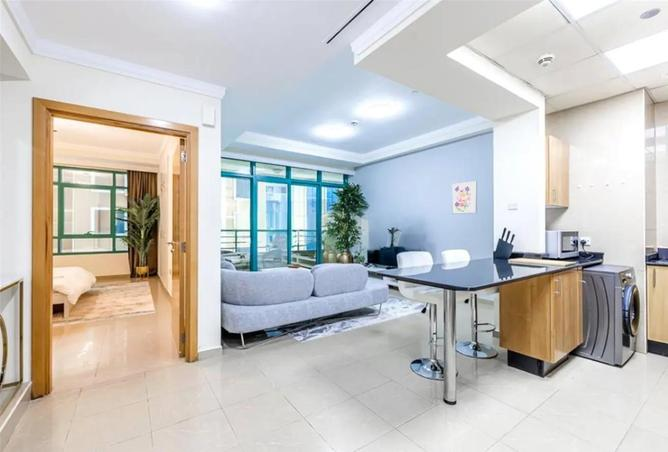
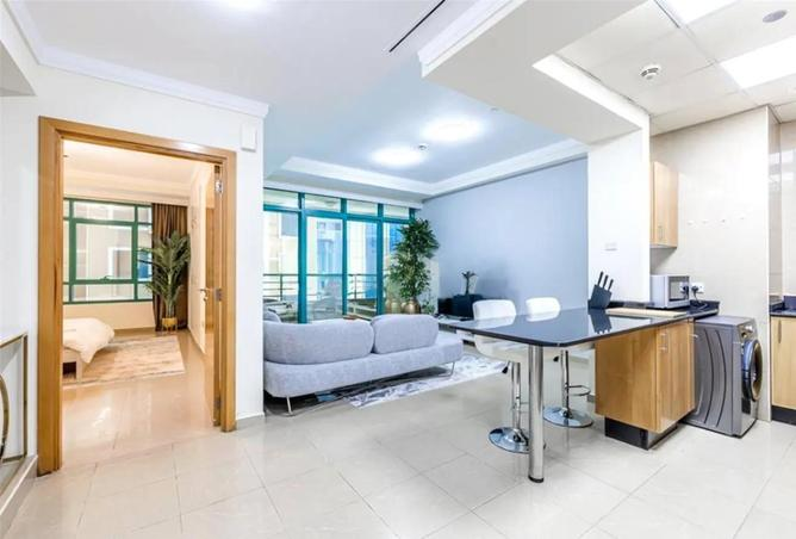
- wall art [451,180,478,215]
